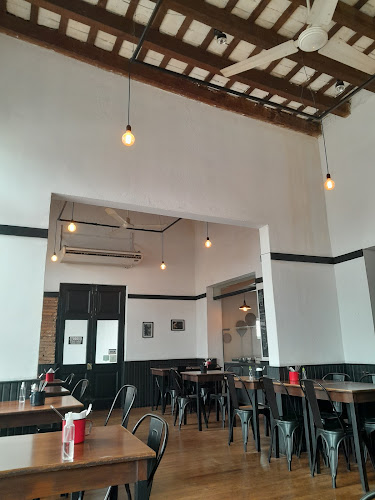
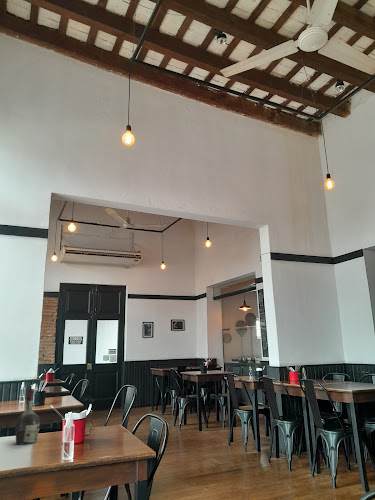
+ cognac bottle [15,388,41,446]
